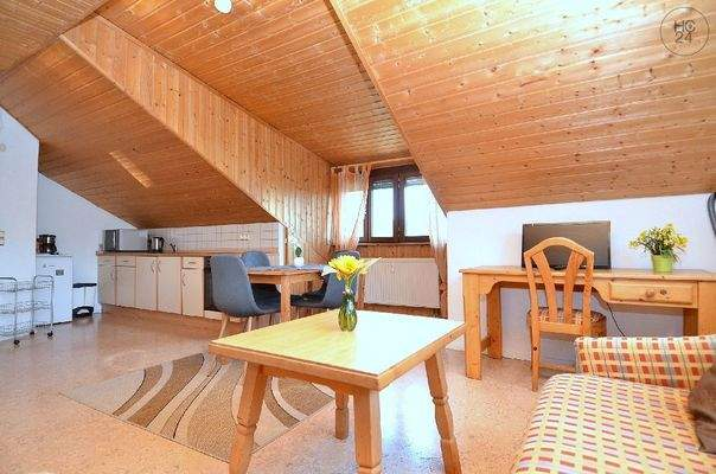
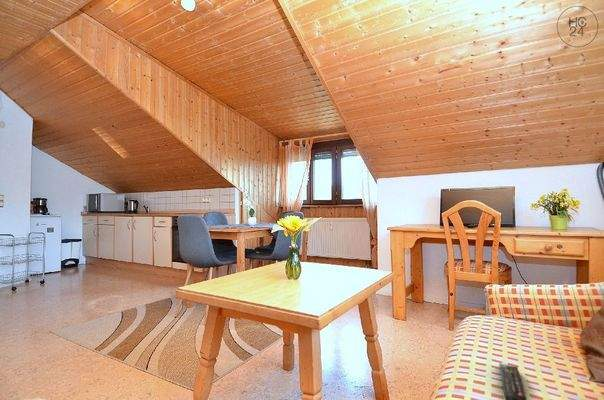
+ remote control [498,362,528,400]
